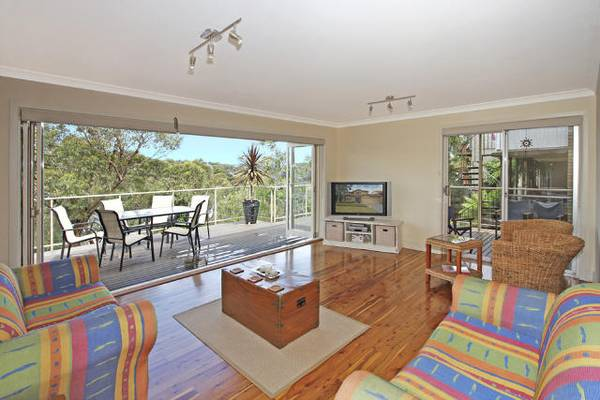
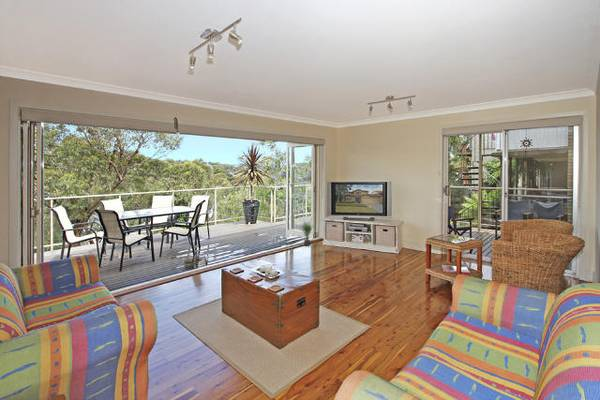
+ potted plant [298,218,316,247]
